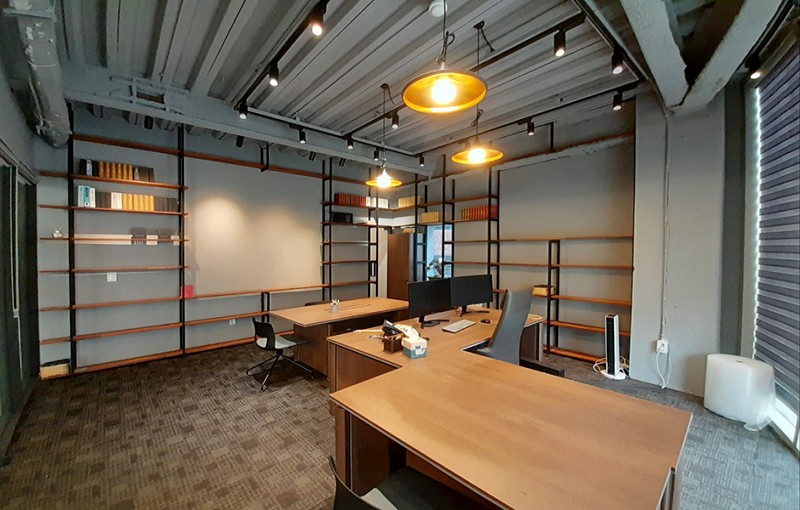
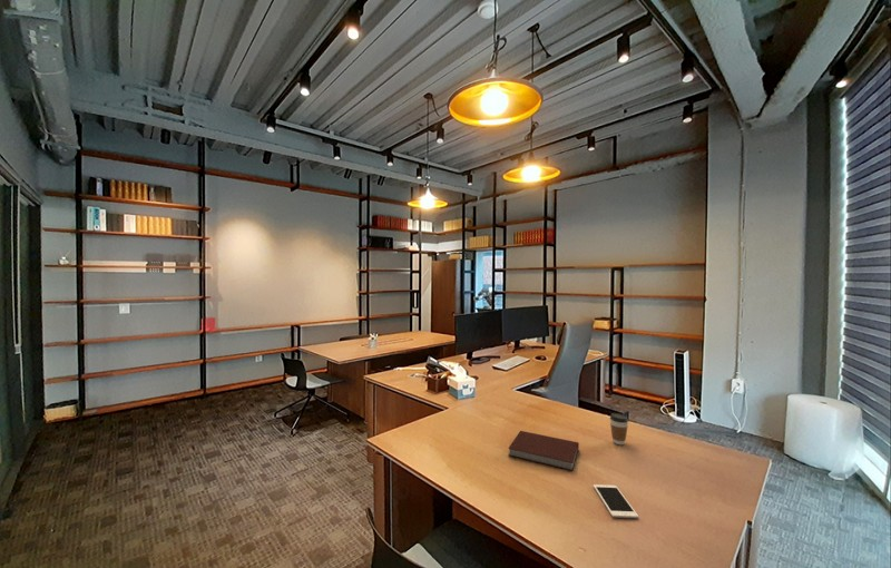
+ notebook [507,430,580,472]
+ cell phone [593,483,639,519]
+ coffee cup [609,412,629,445]
